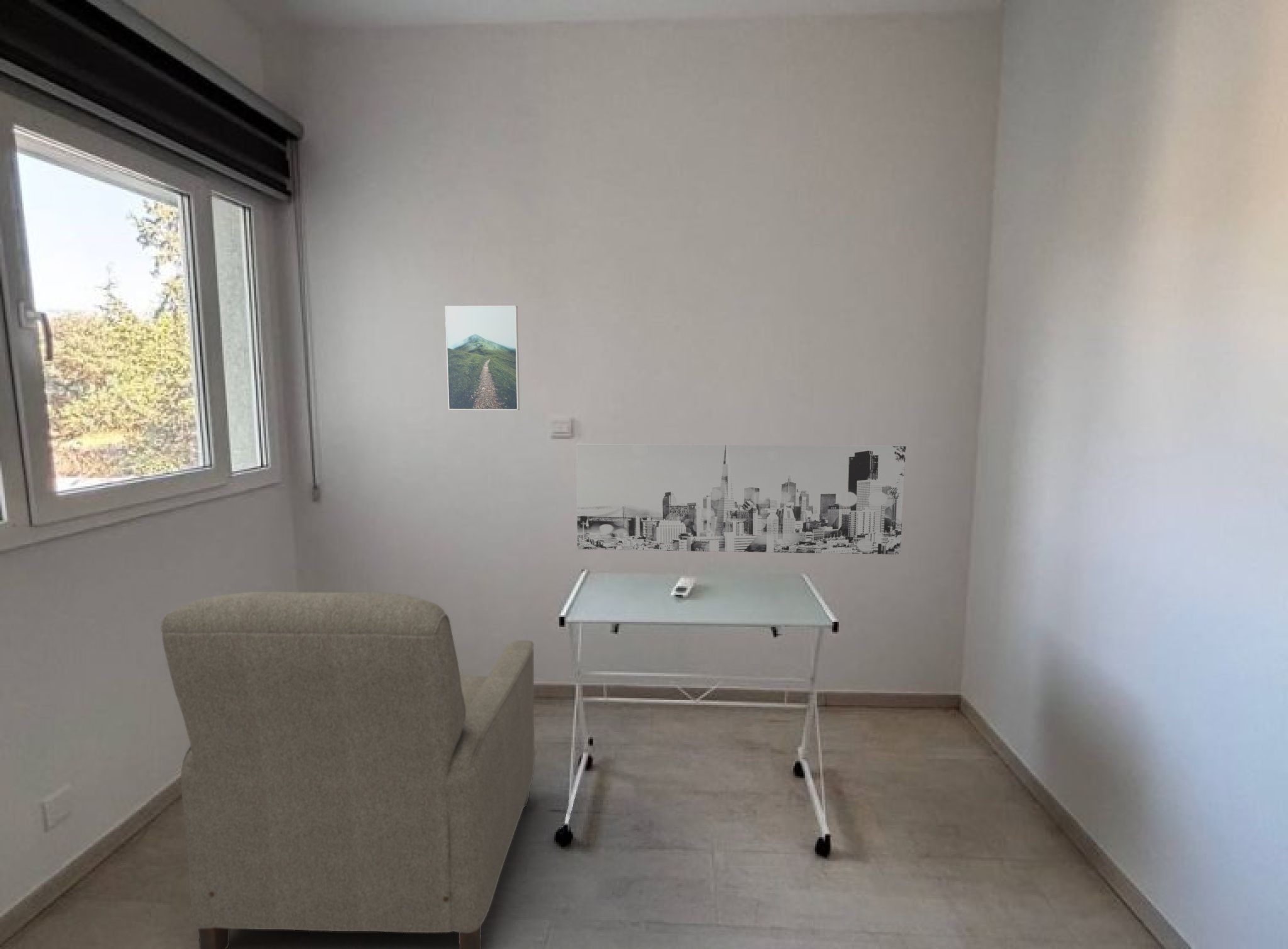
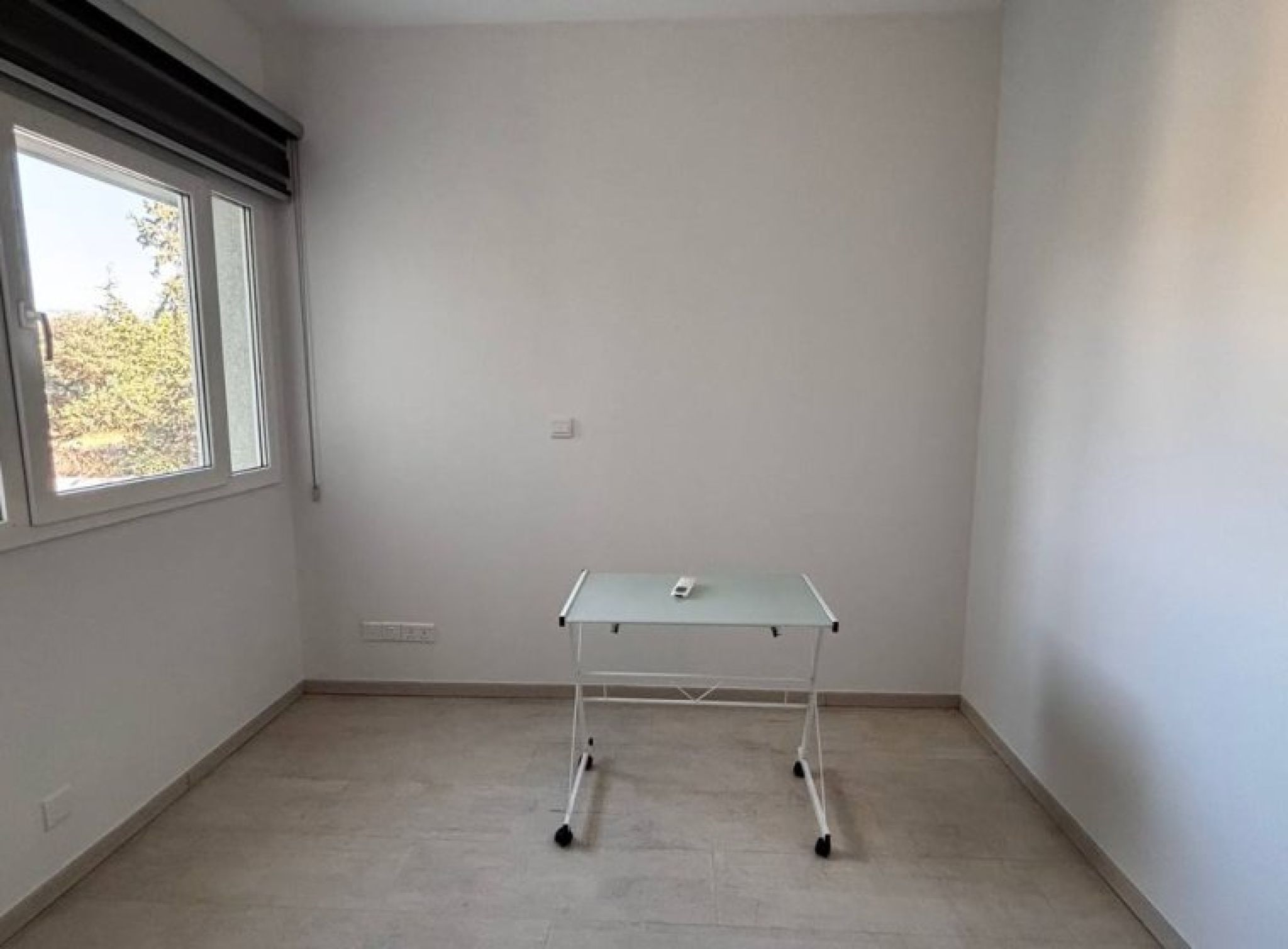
- chair [160,591,535,949]
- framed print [445,305,520,411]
- wall art [576,443,906,555]
